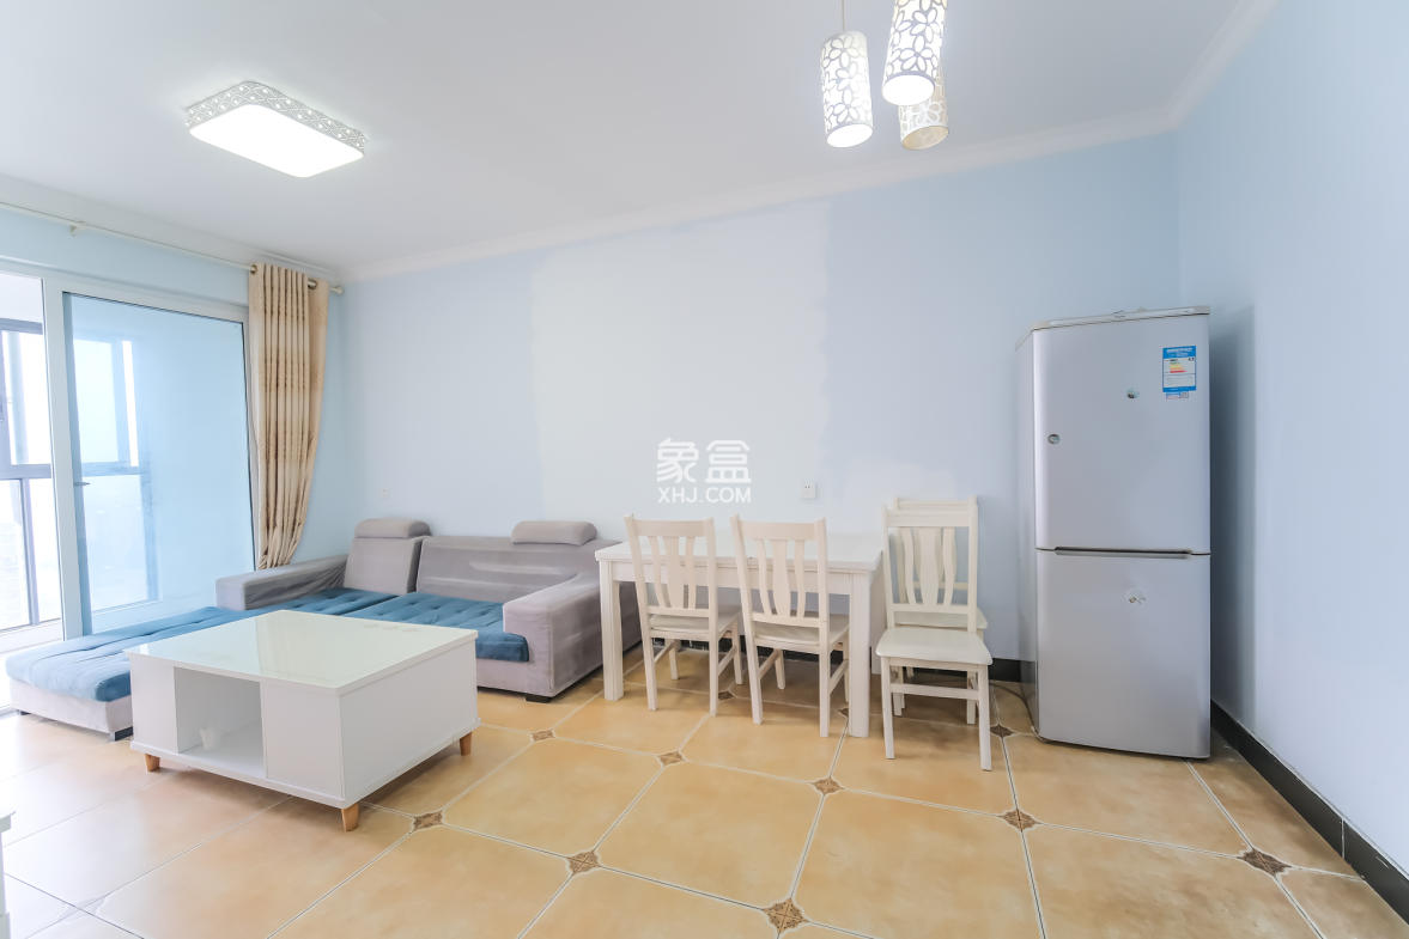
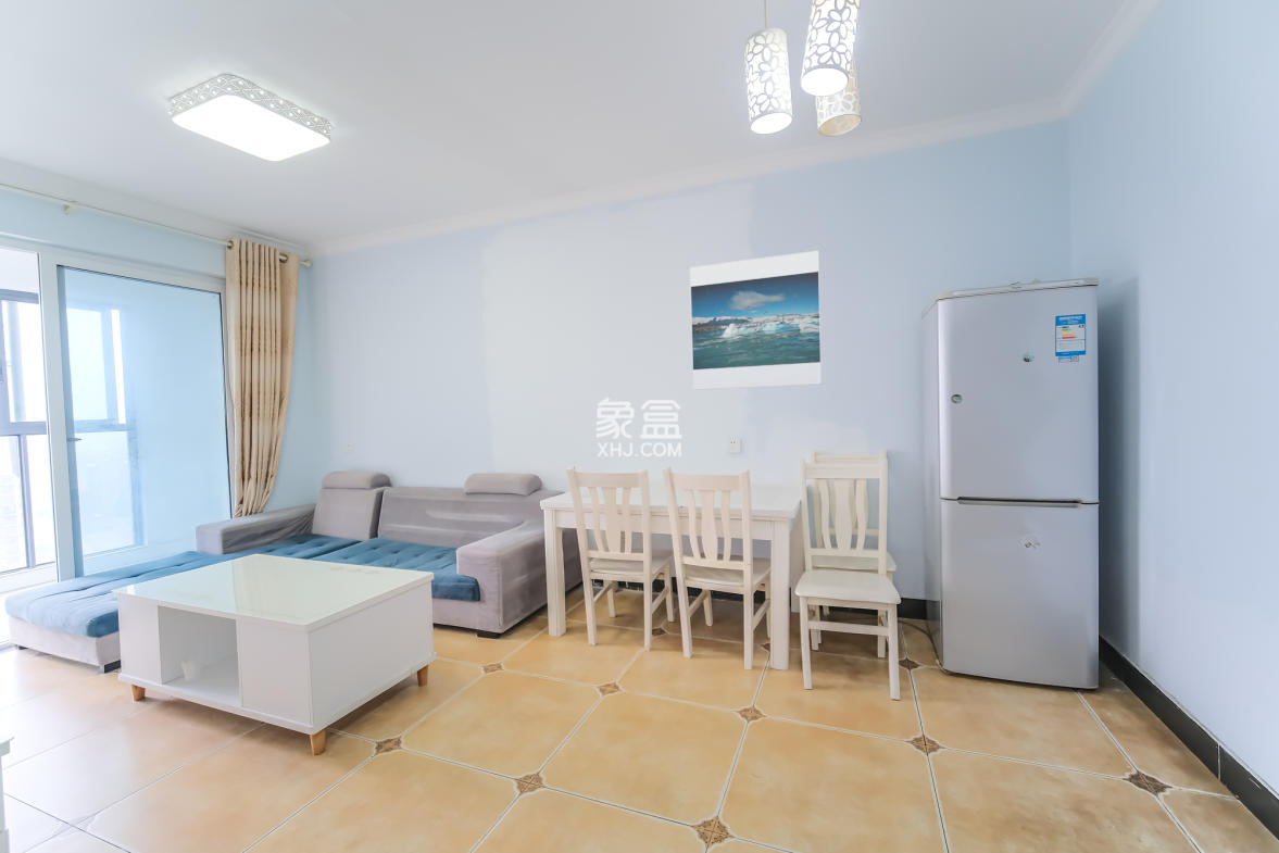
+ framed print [689,249,823,391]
